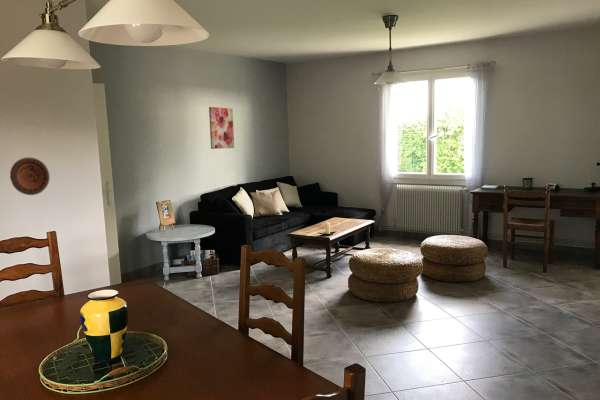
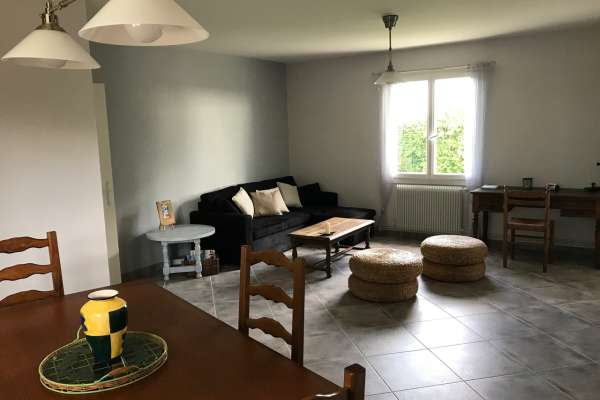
- decorative plate [9,157,51,196]
- wall art [208,106,235,150]
